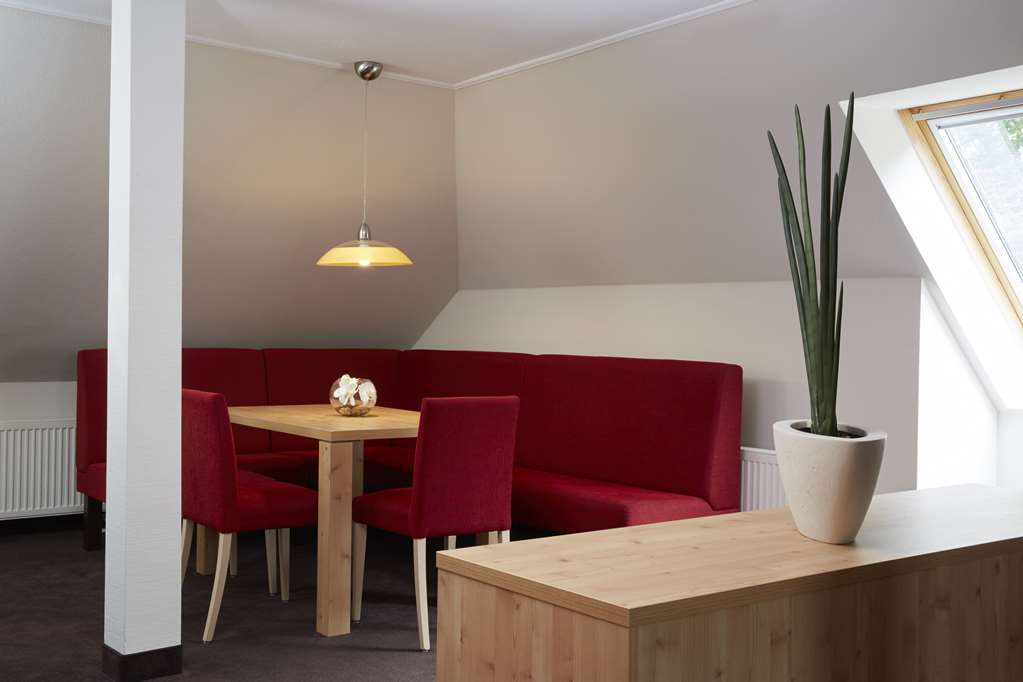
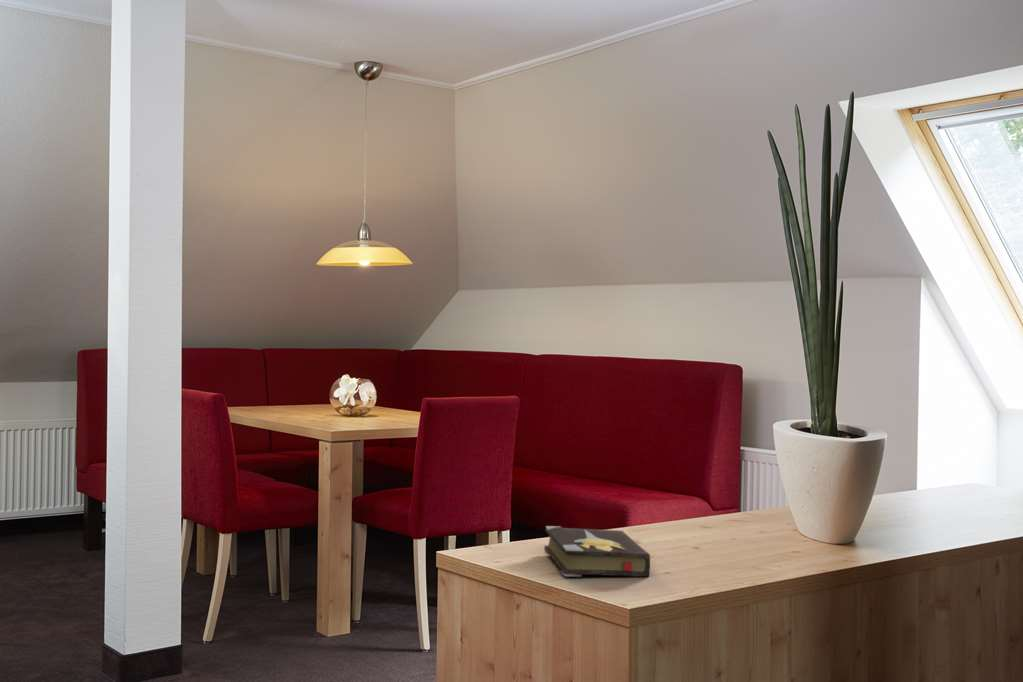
+ hardback book [543,525,651,578]
